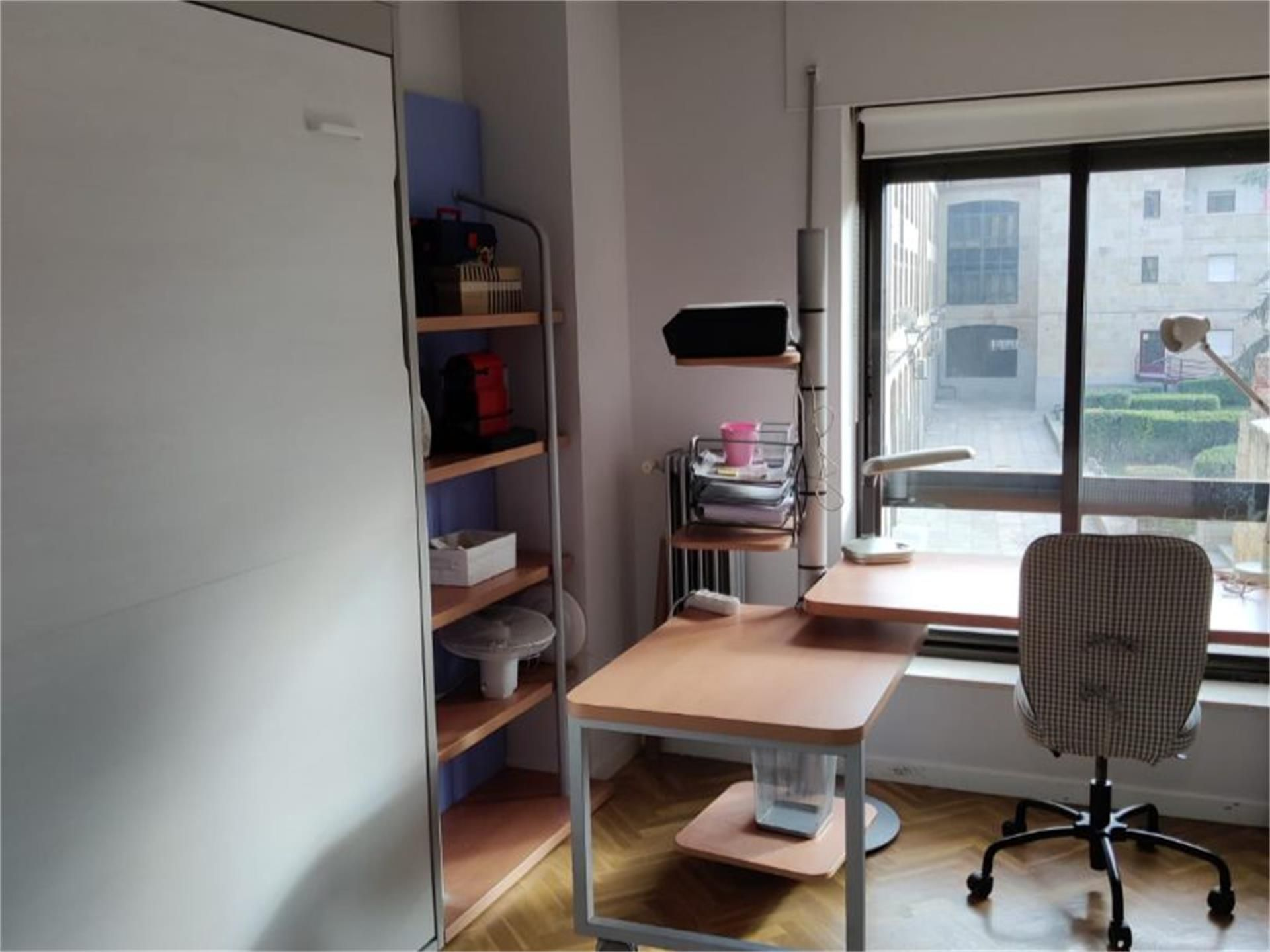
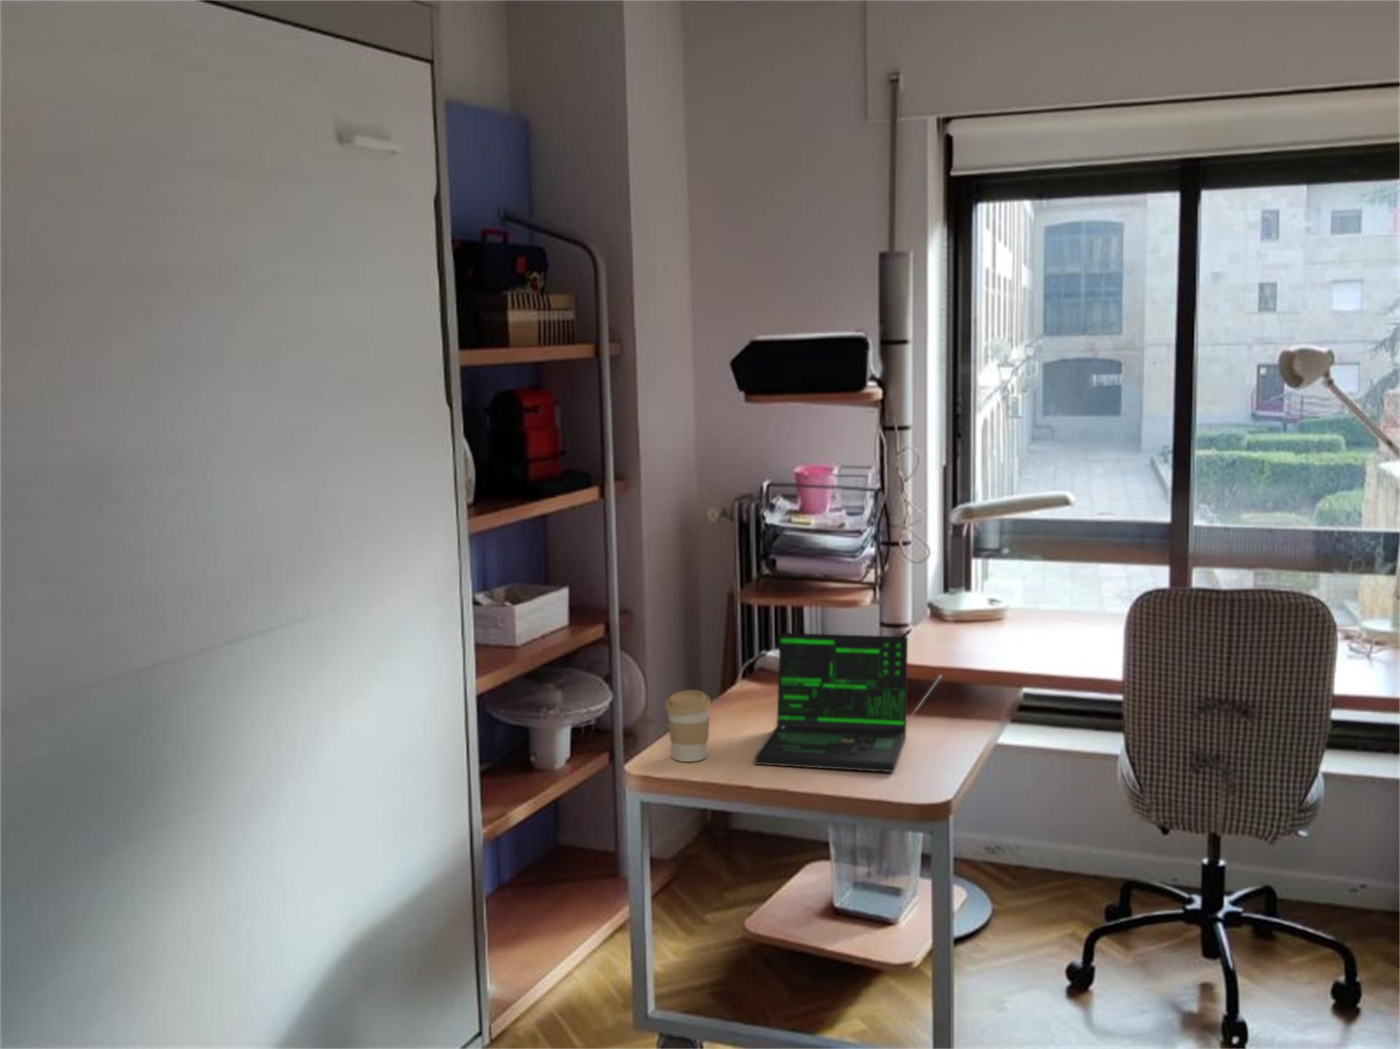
+ laptop [753,632,943,772]
+ coffee cup [665,690,712,763]
